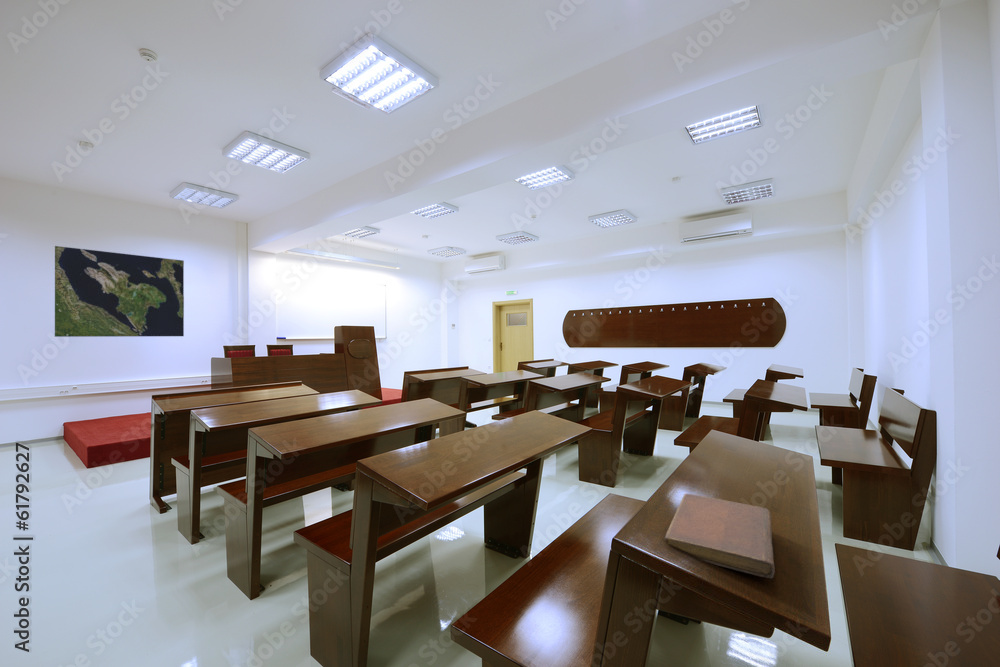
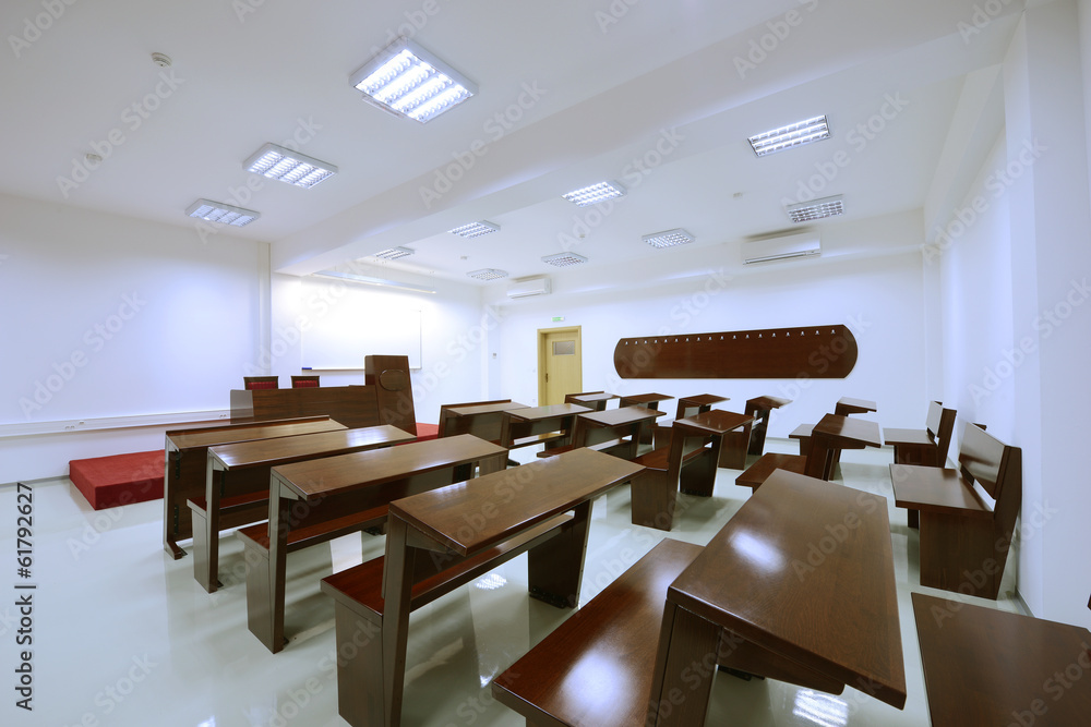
- world map [54,245,185,338]
- notebook [664,493,776,579]
